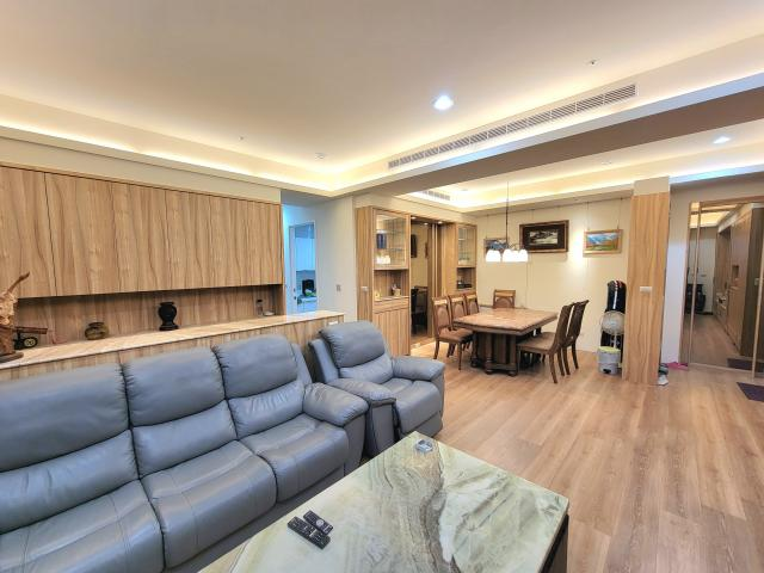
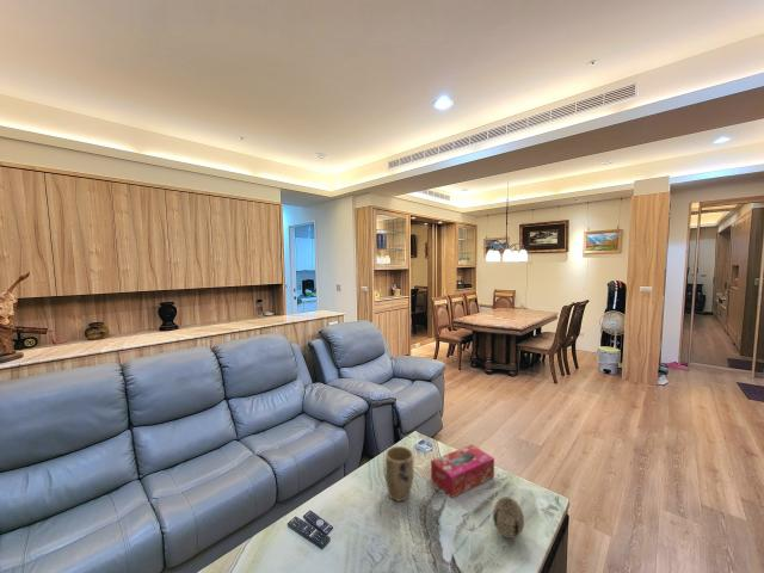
+ plant pot [384,445,415,503]
+ decorative egg [492,495,525,540]
+ tissue box [430,443,495,499]
